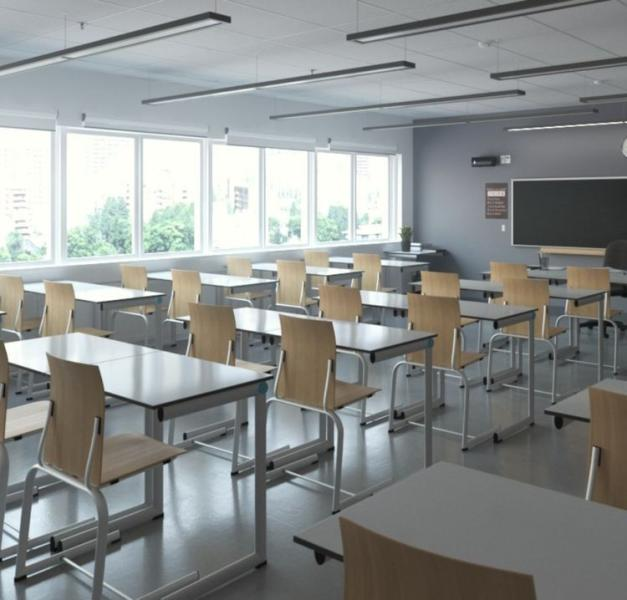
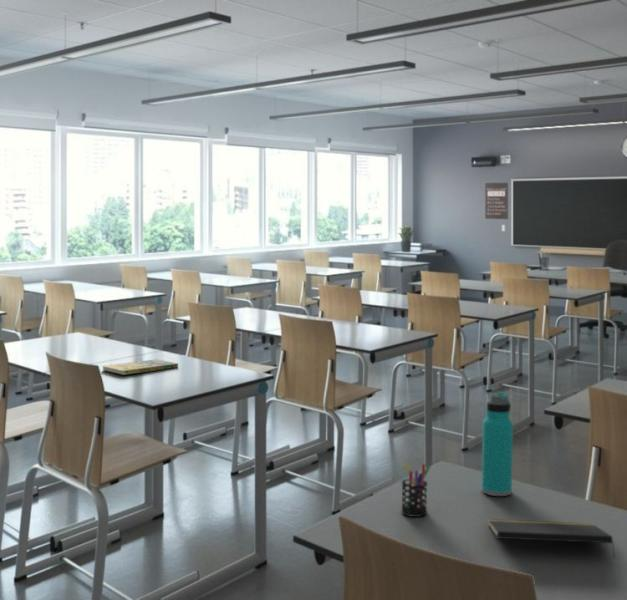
+ pen holder [400,460,431,518]
+ notepad [487,518,616,559]
+ water bottle [481,391,514,497]
+ booklet [101,358,179,376]
